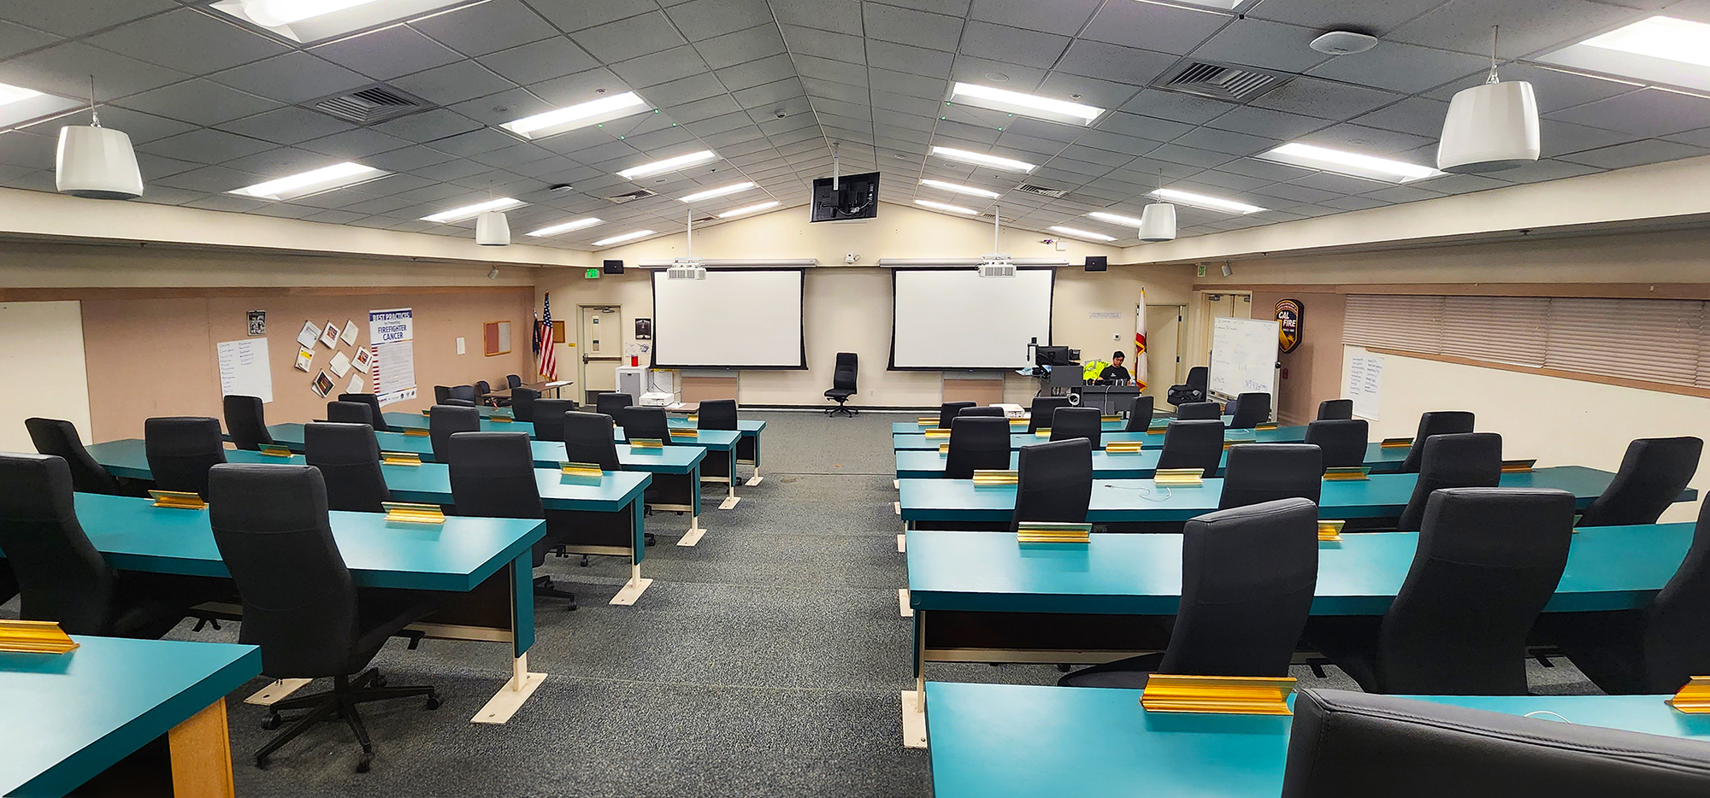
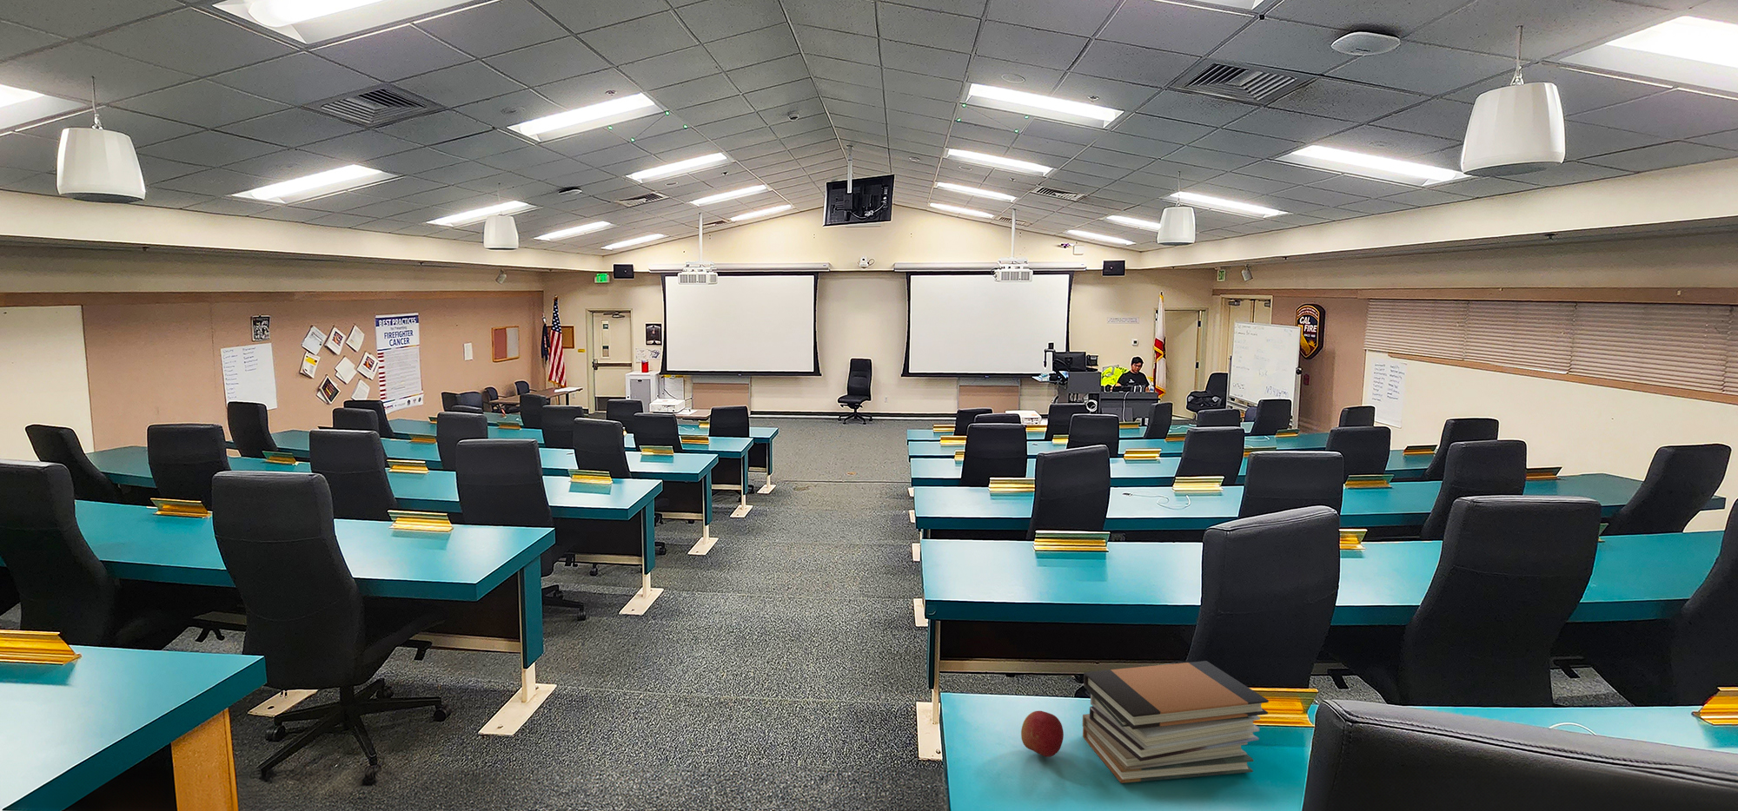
+ apple [1020,710,1064,758]
+ book stack [1082,660,1269,784]
